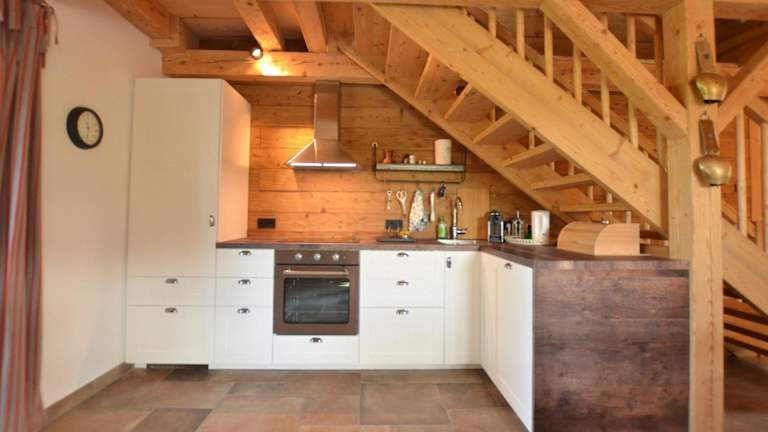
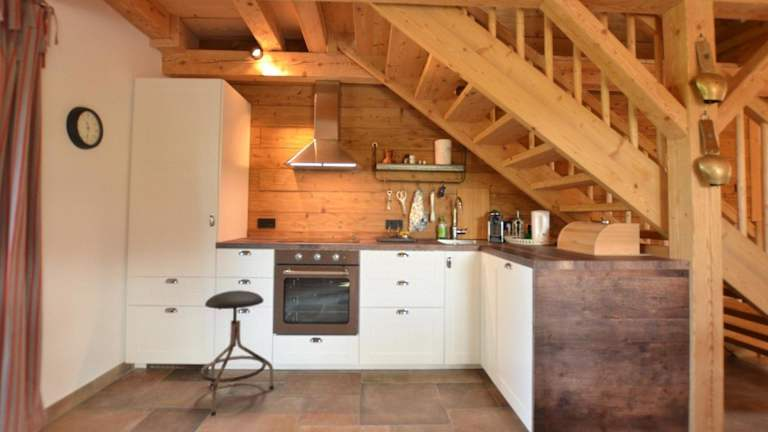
+ stool [199,289,275,417]
